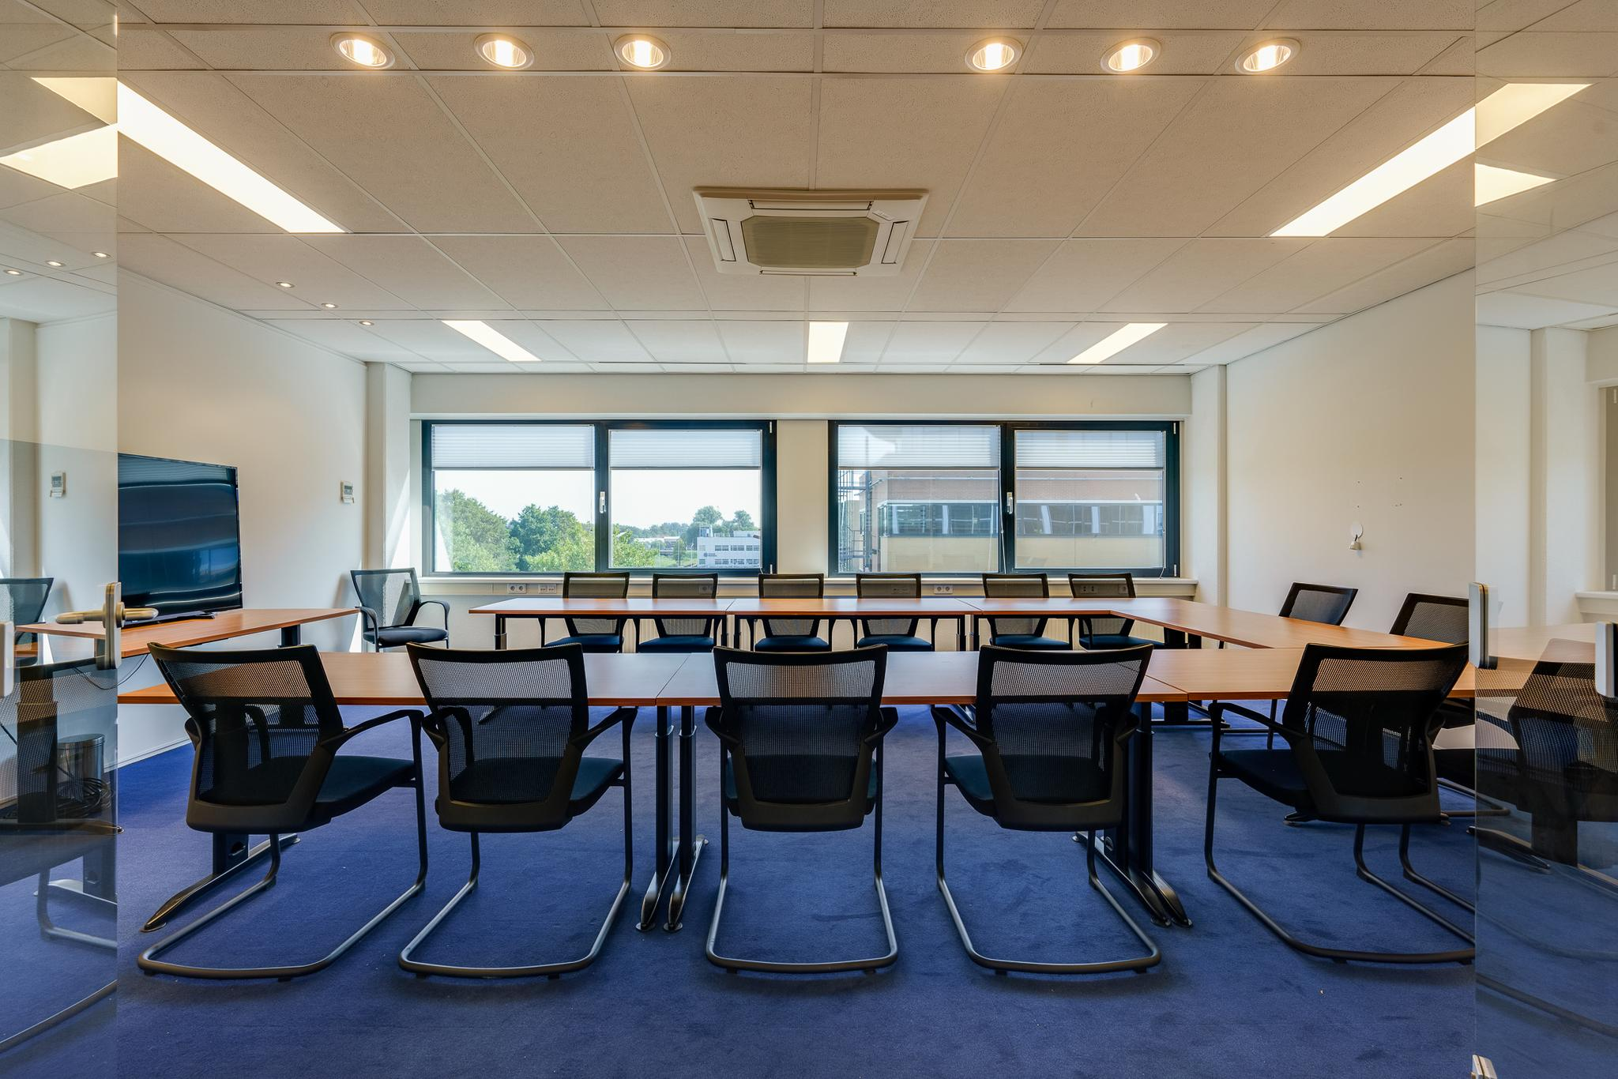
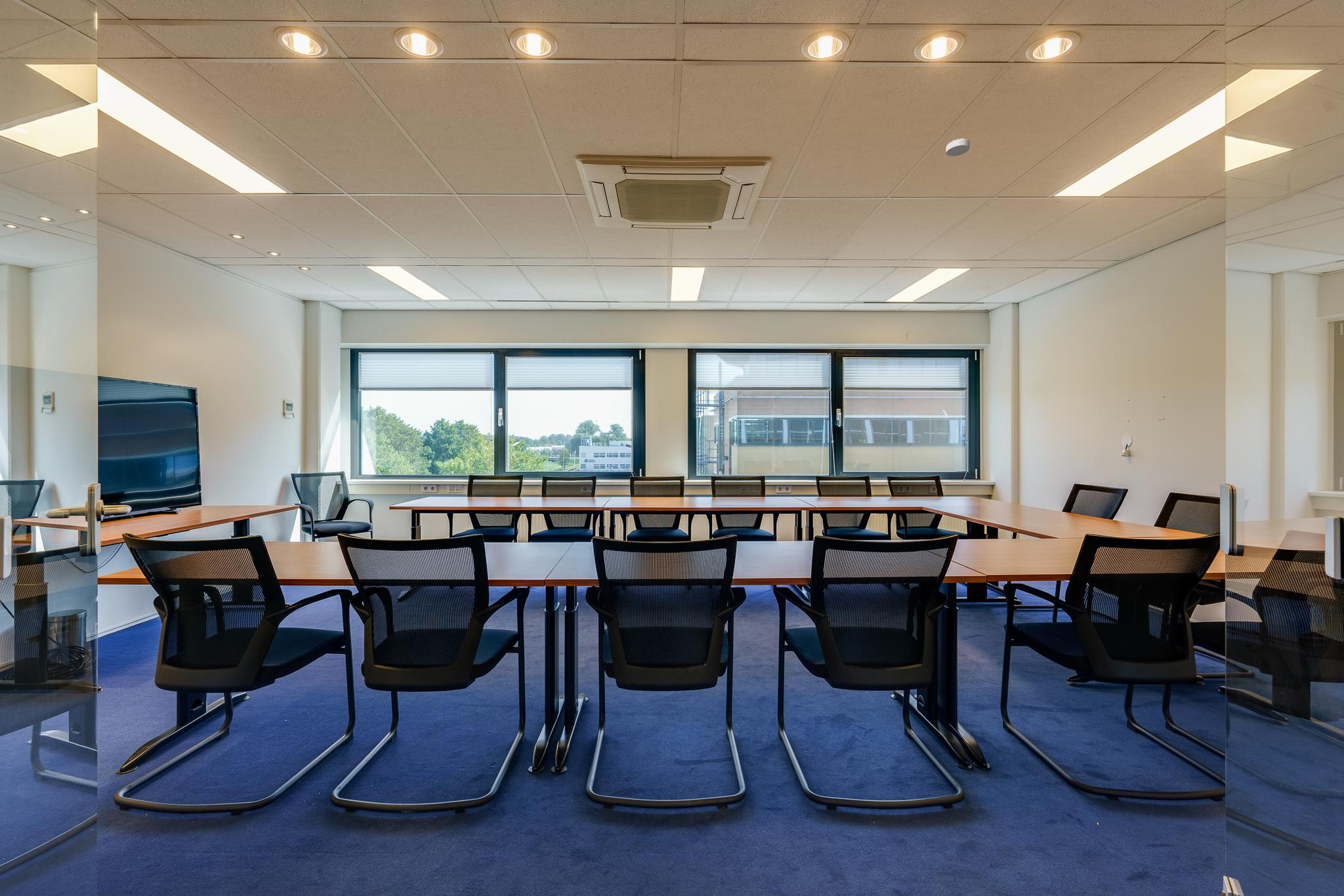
+ smoke detector [946,138,970,157]
